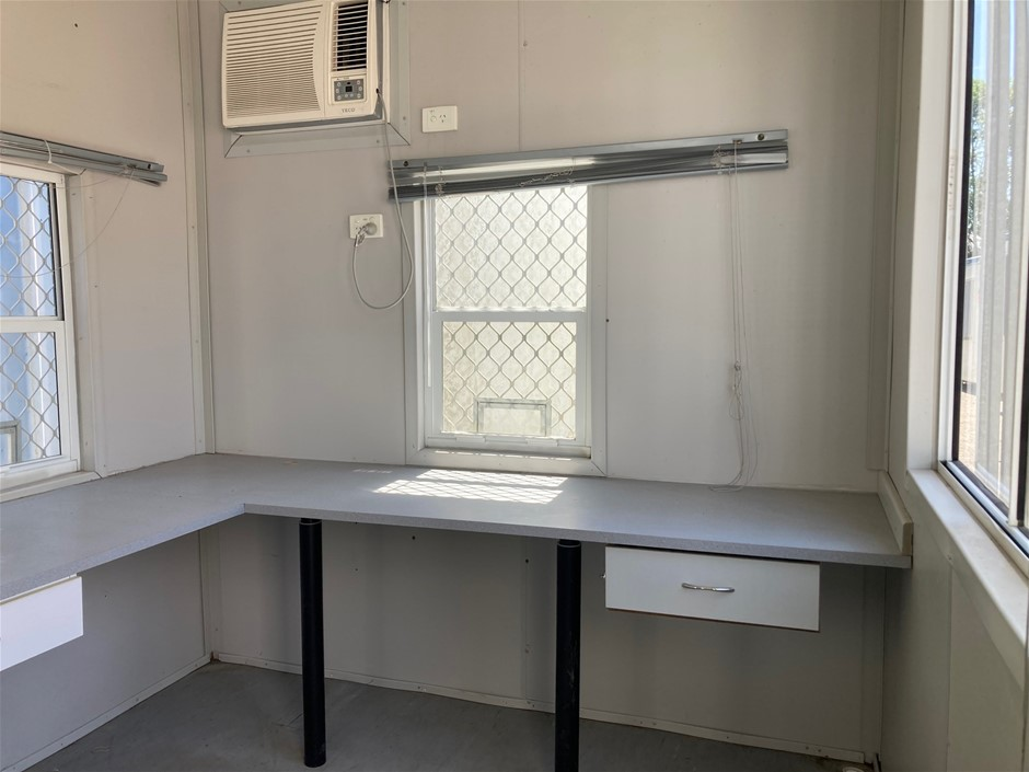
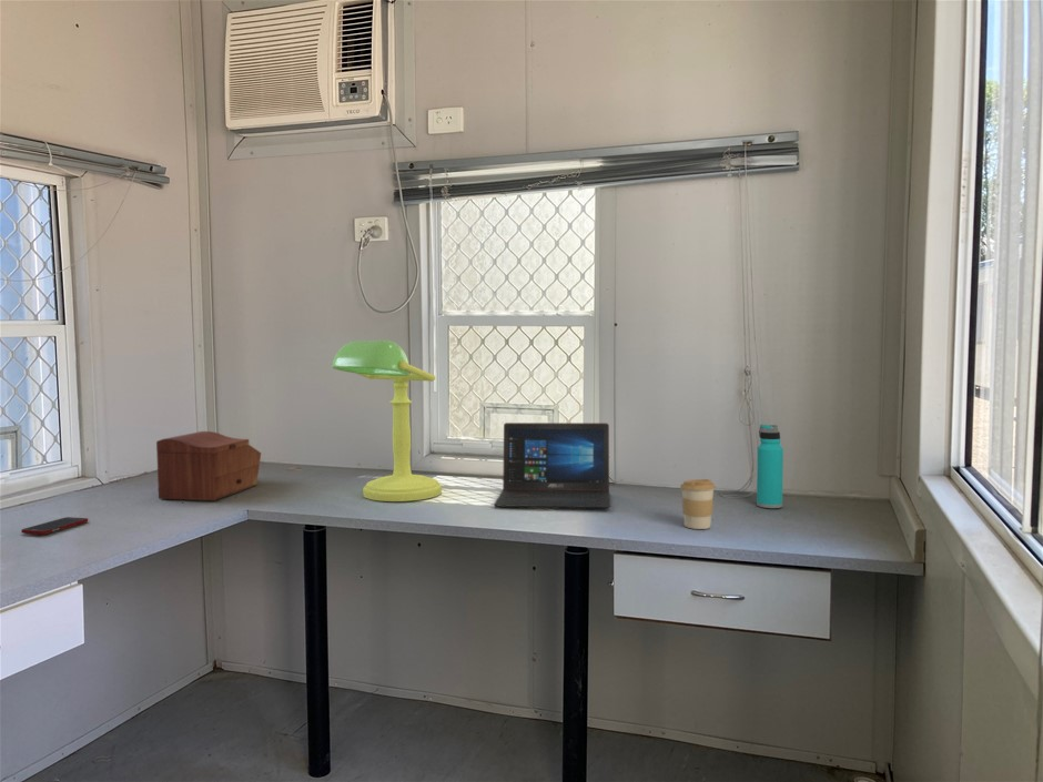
+ coffee cup [679,478,717,530]
+ desk lamp [331,339,443,502]
+ laptop [493,422,611,509]
+ sewing box [155,430,262,501]
+ cell phone [20,516,89,536]
+ water bottle [756,424,784,509]
